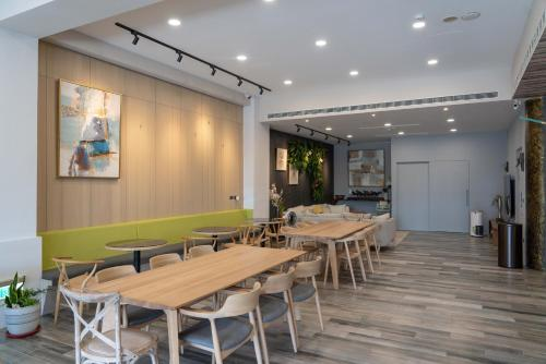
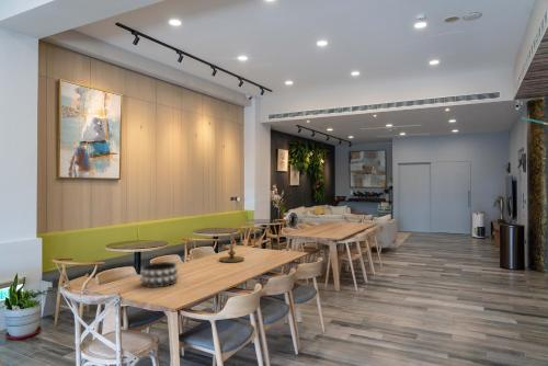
+ candle holder [218,231,246,263]
+ decorative bowl [139,261,180,288]
